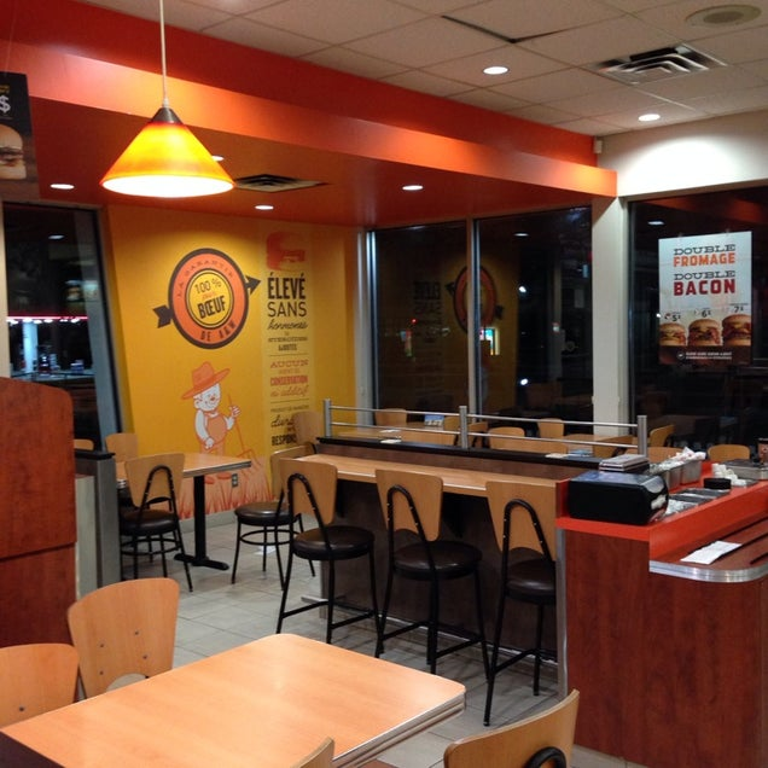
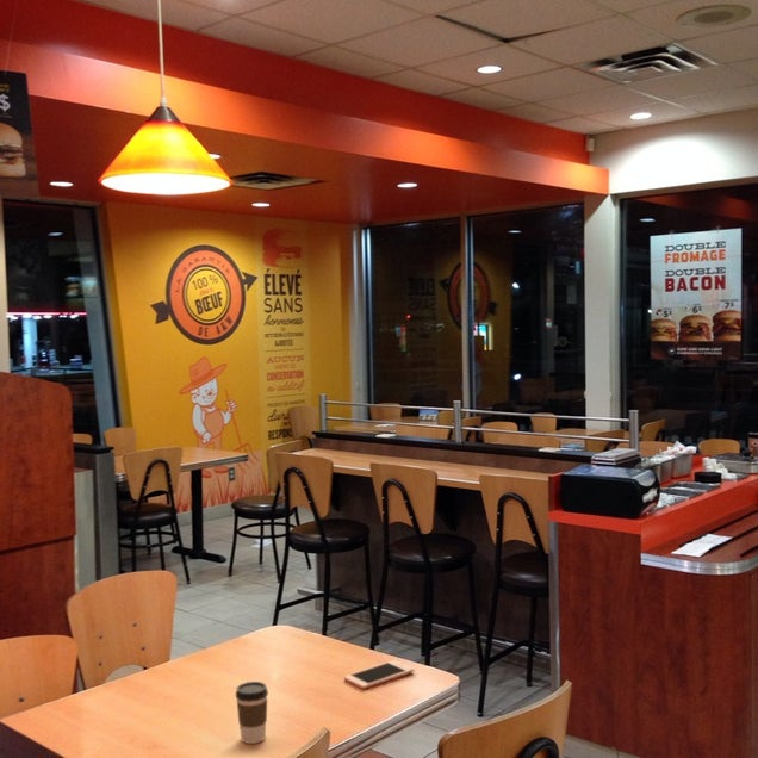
+ coffee cup [235,681,269,745]
+ cell phone [343,659,415,690]
